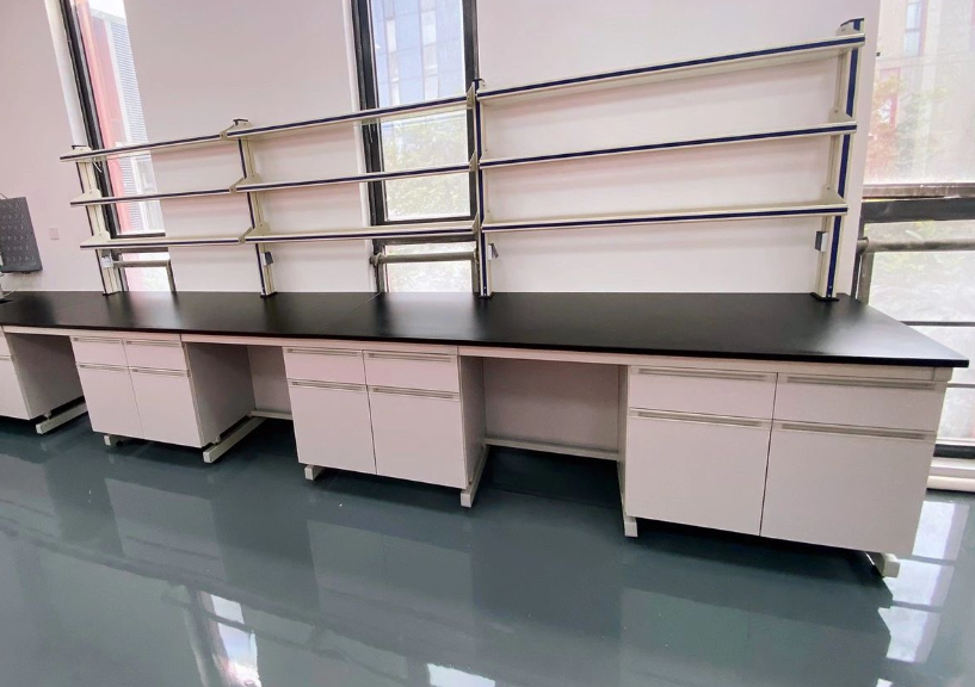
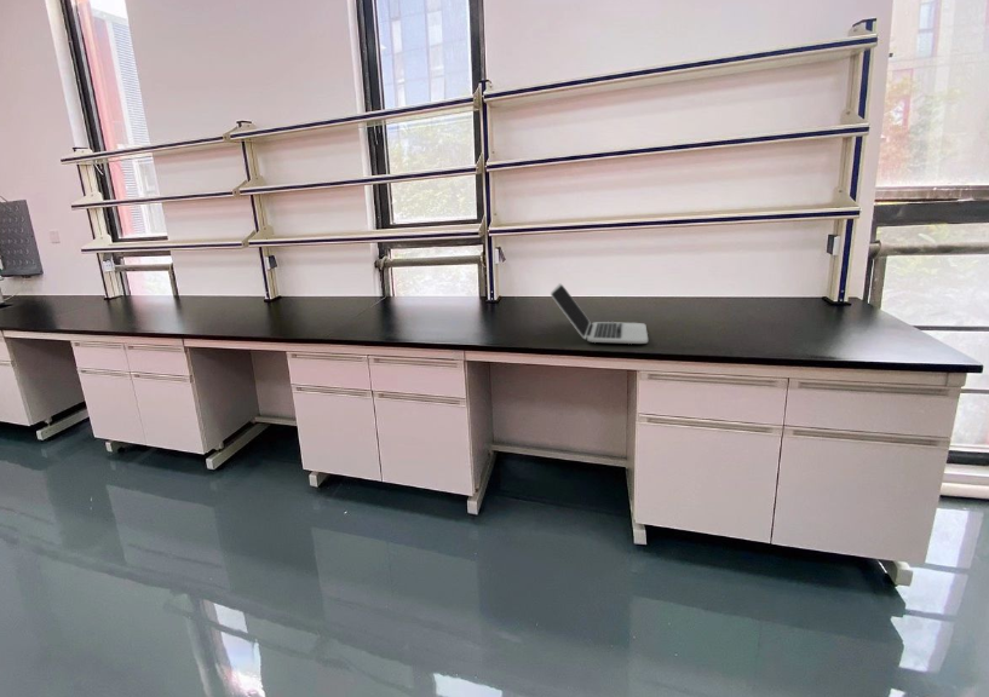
+ laptop [550,282,649,345]
